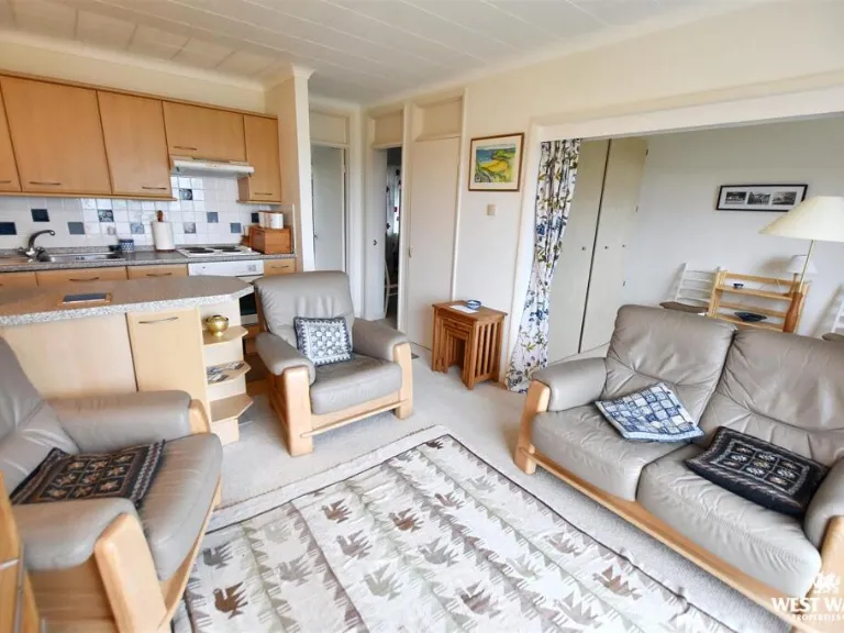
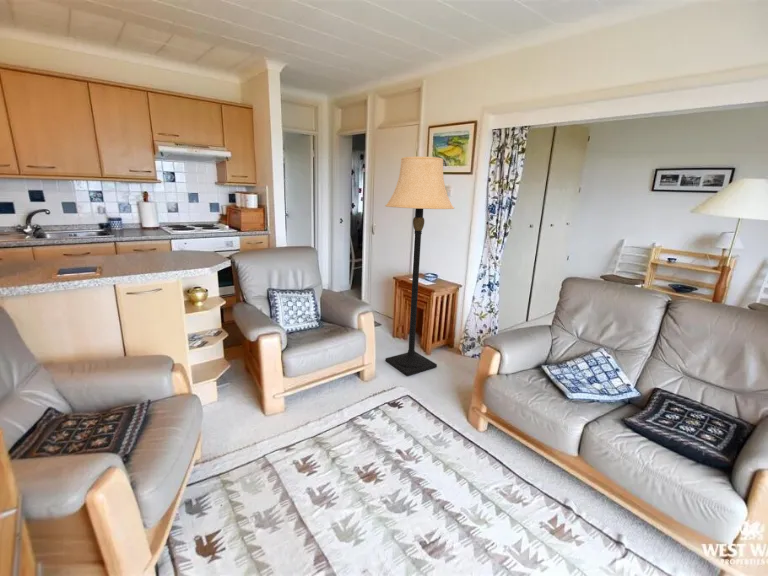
+ lamp [384,155,455,377]
